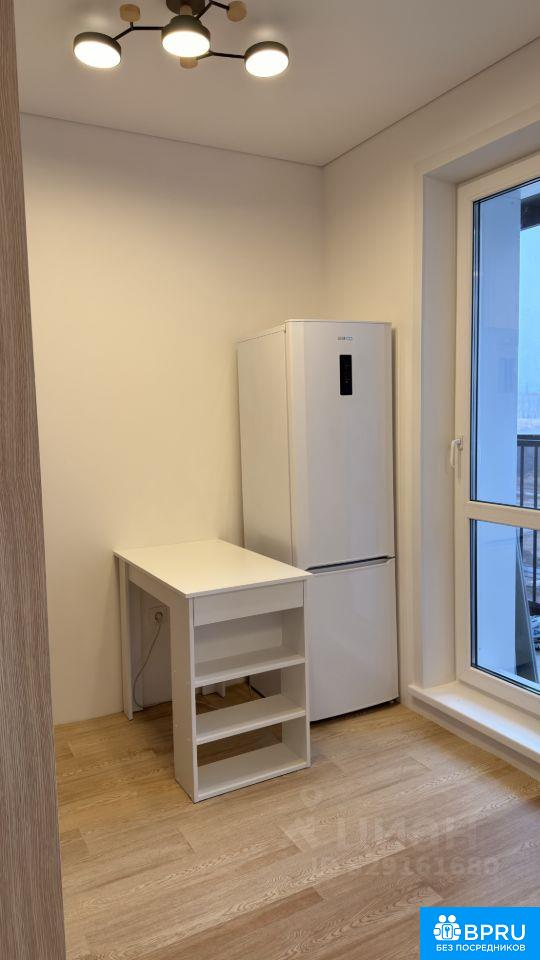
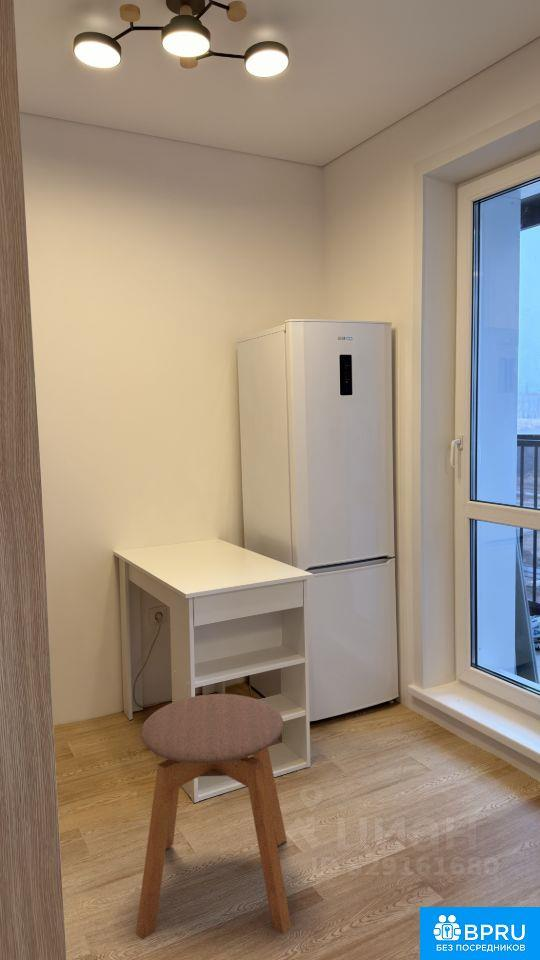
+ stool [135,693,292,940]
